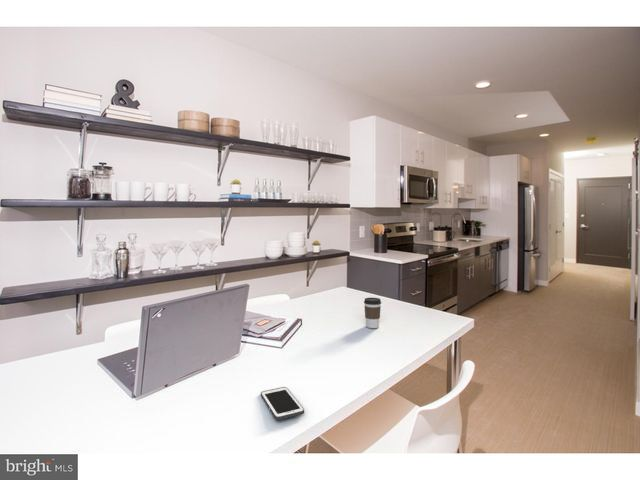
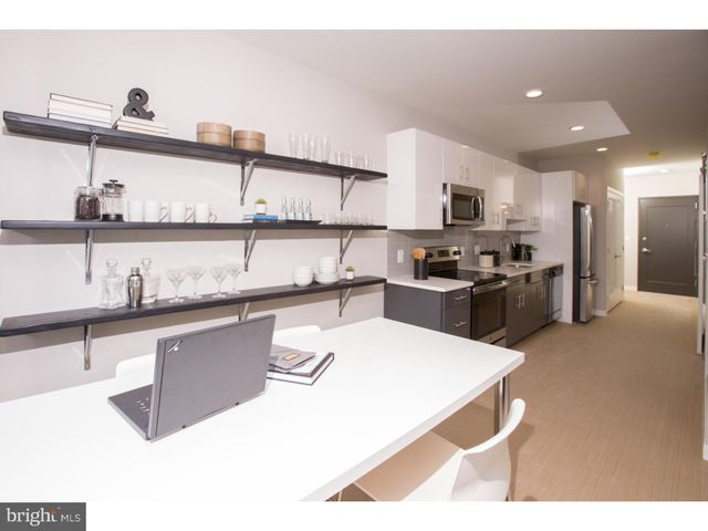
- cell phone [260,386,305,421]
- coffee cup [363,297,382,329]
